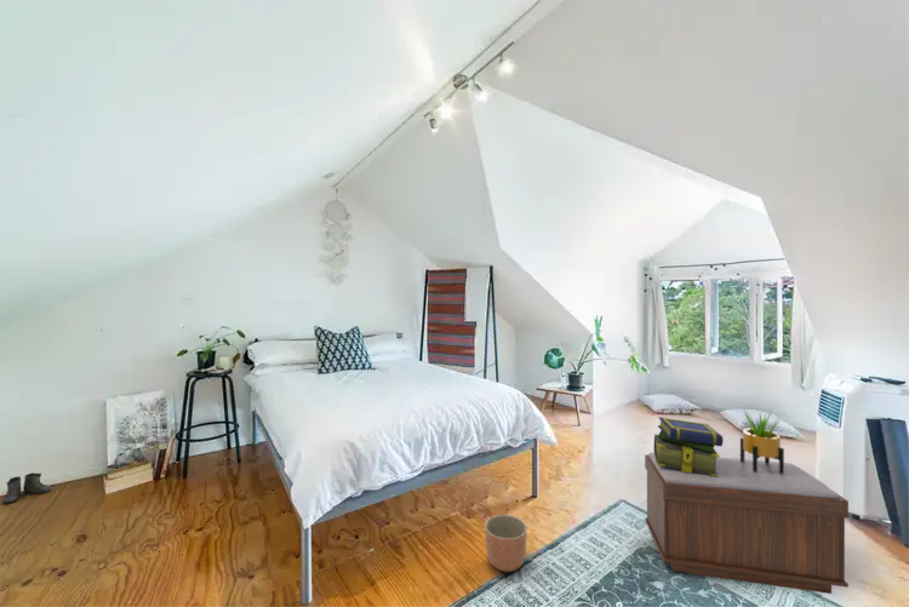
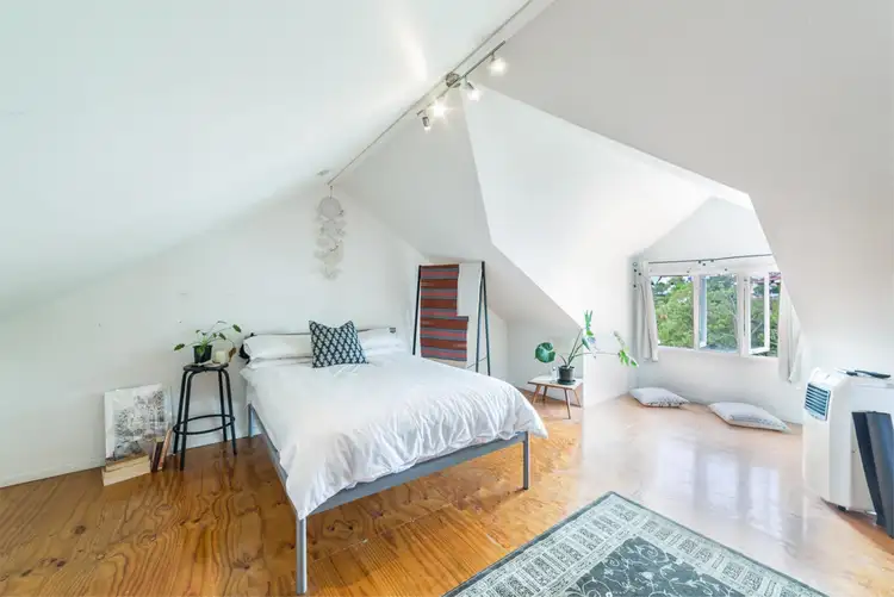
- potted plant [739,408,785,475]
- planter [484,514,528,573]
- boots [1,473,52,505]
- bench [644,452,850,595]
- stack of books [652,416,725,476]
